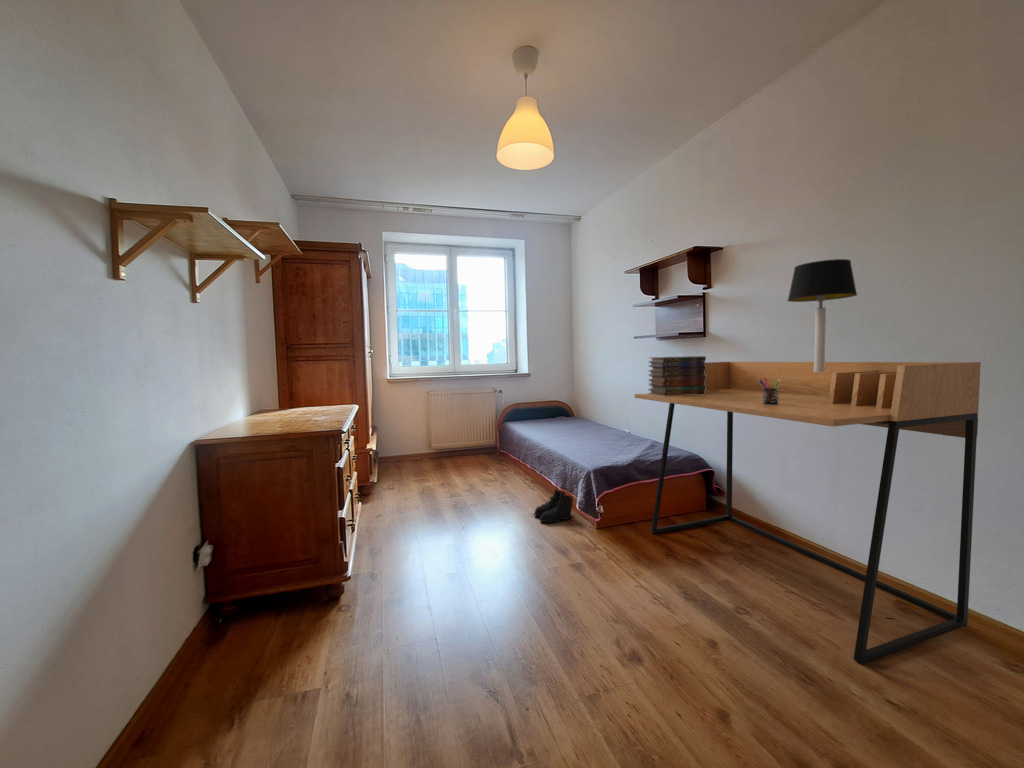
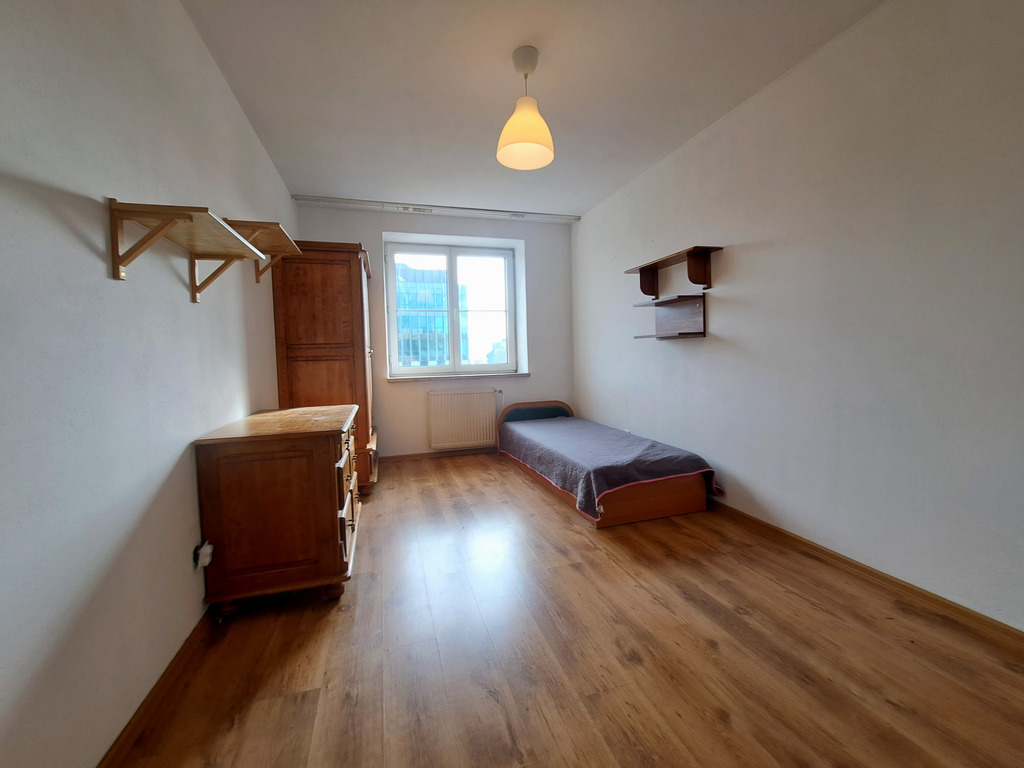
- desk [634,361,982,665]
- boots [533,488,575,524]
- book stack [647,355,707,396]
- pen holder [759,377,781,405]
- table lamp [786,258,858,372]
